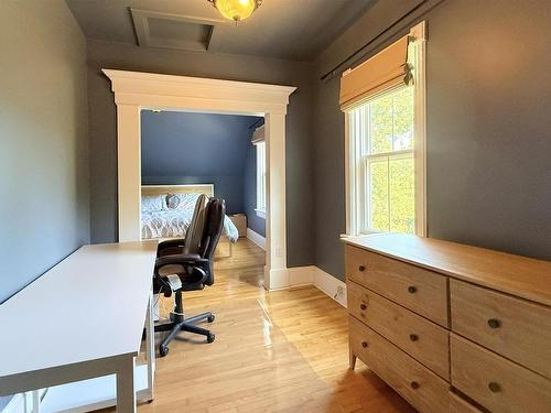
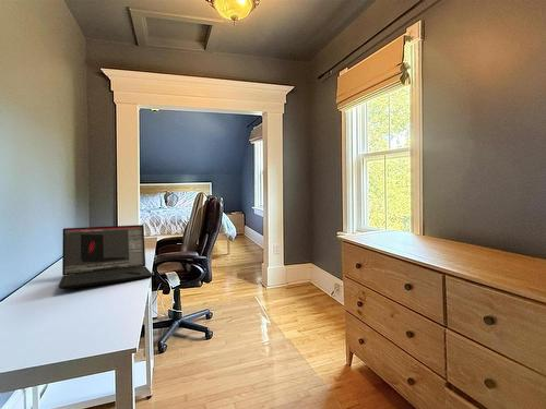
+ laptop [58,224,153,290]
